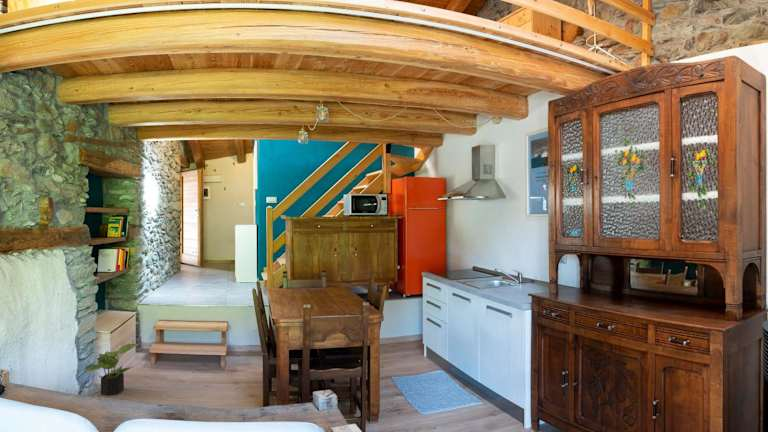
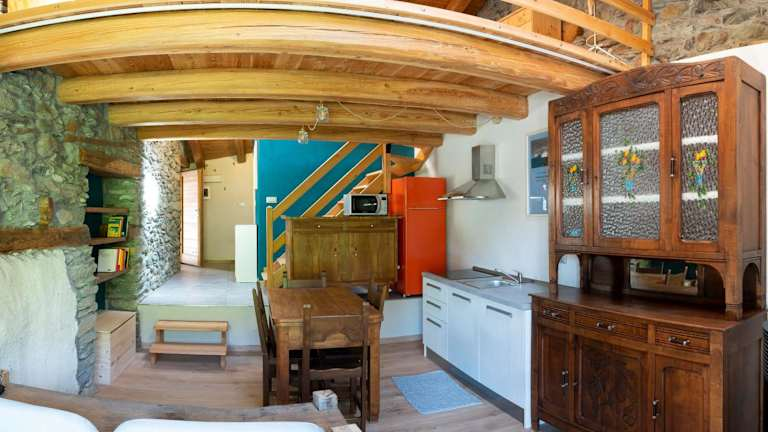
- potted plant [83,342,140,397]
